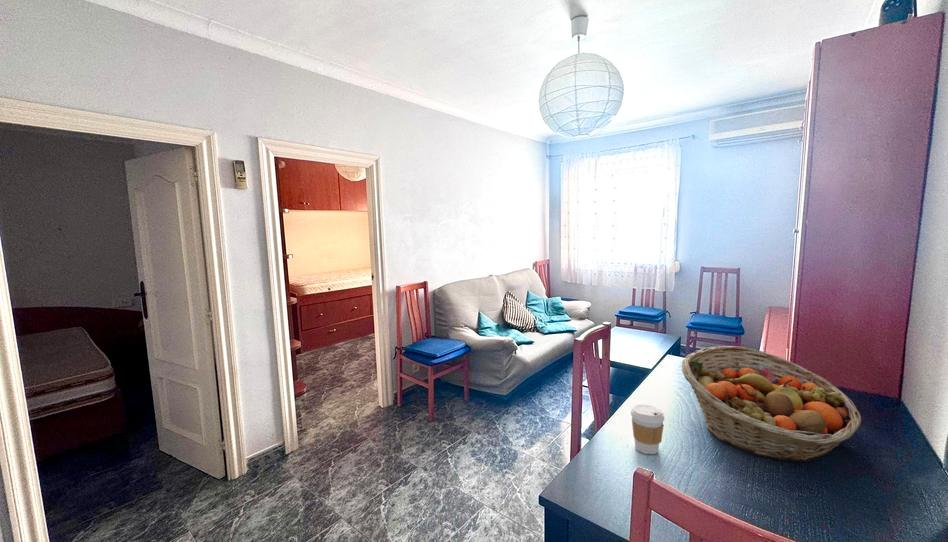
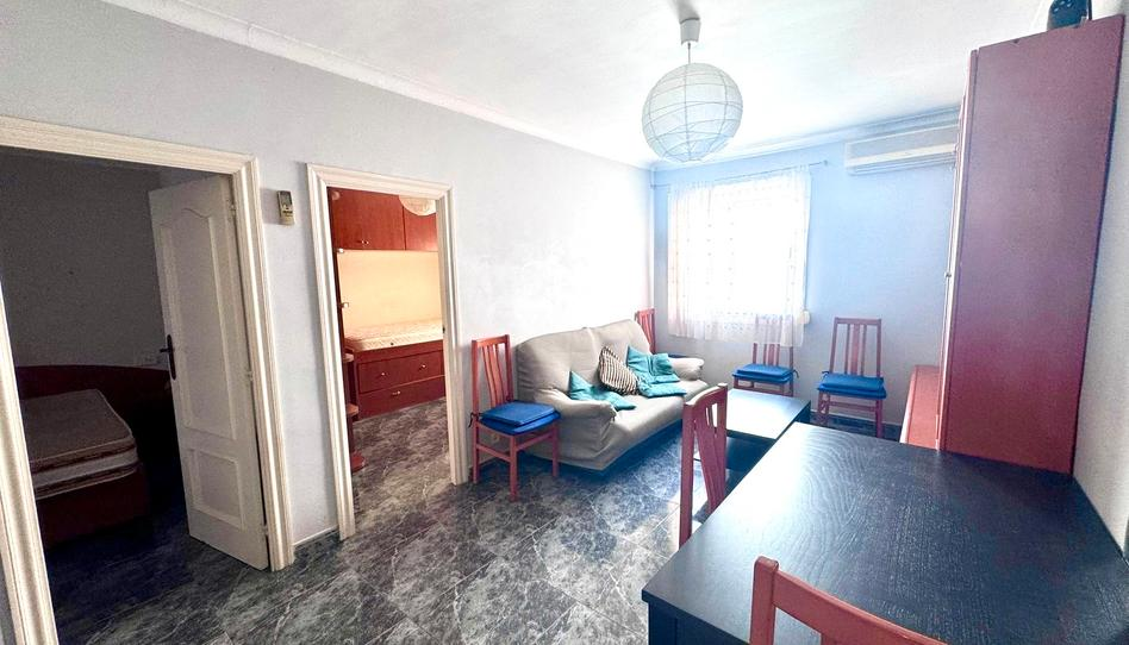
- coffee cup [630,403,665,455]
- fruit basket [681,345,862,463]
